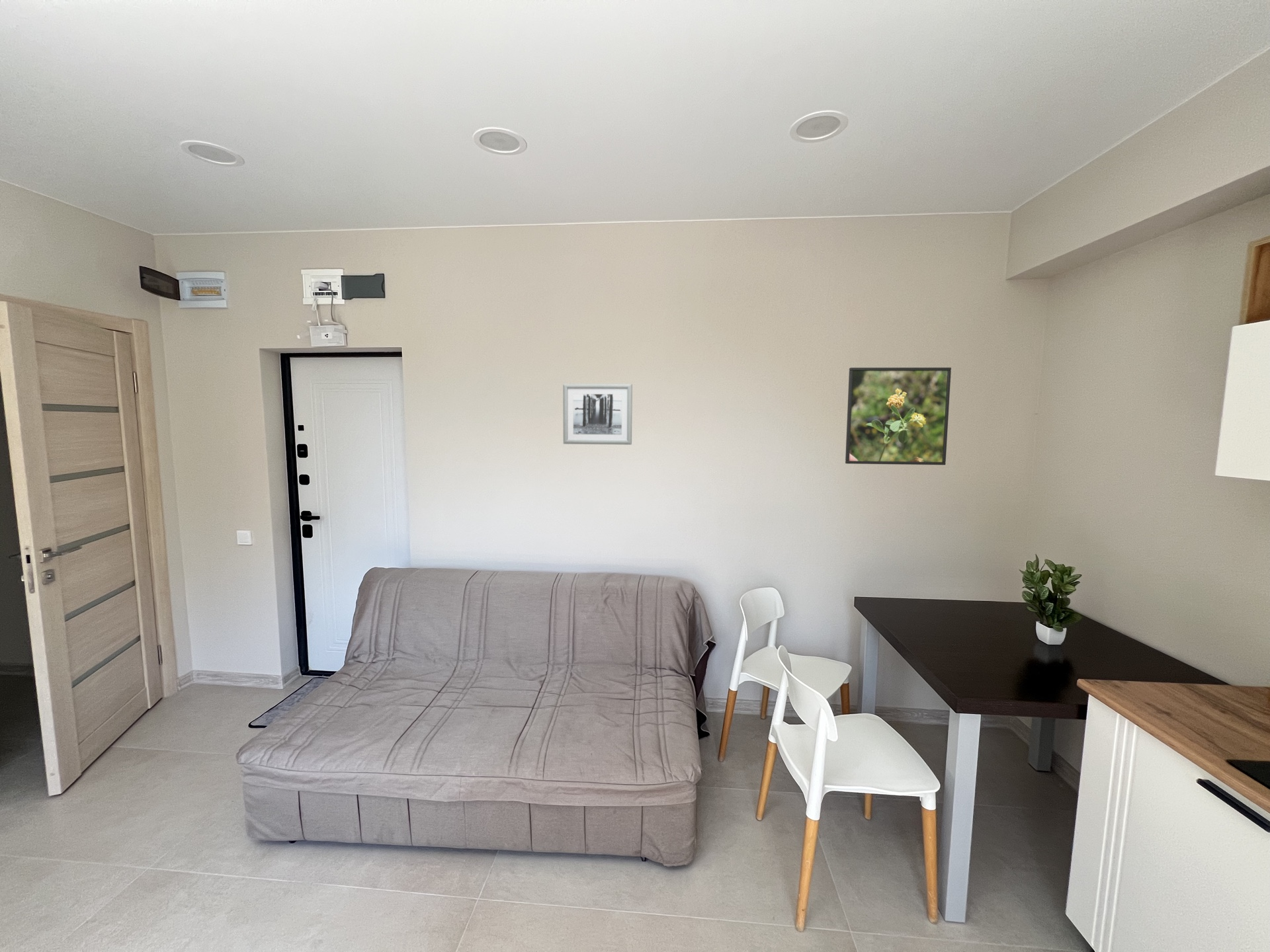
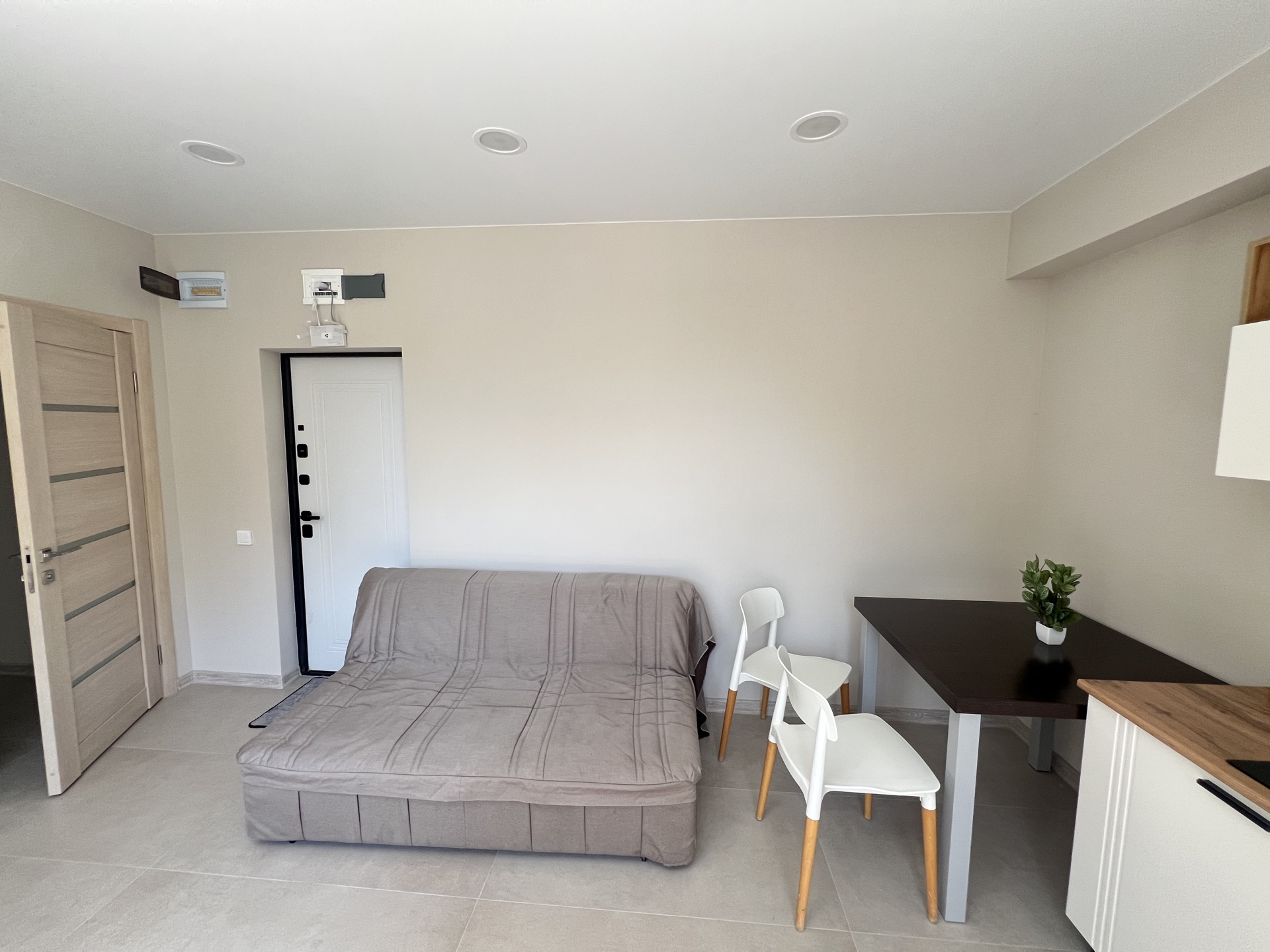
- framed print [845,367,952,465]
- wall art [562,383,633,446]
